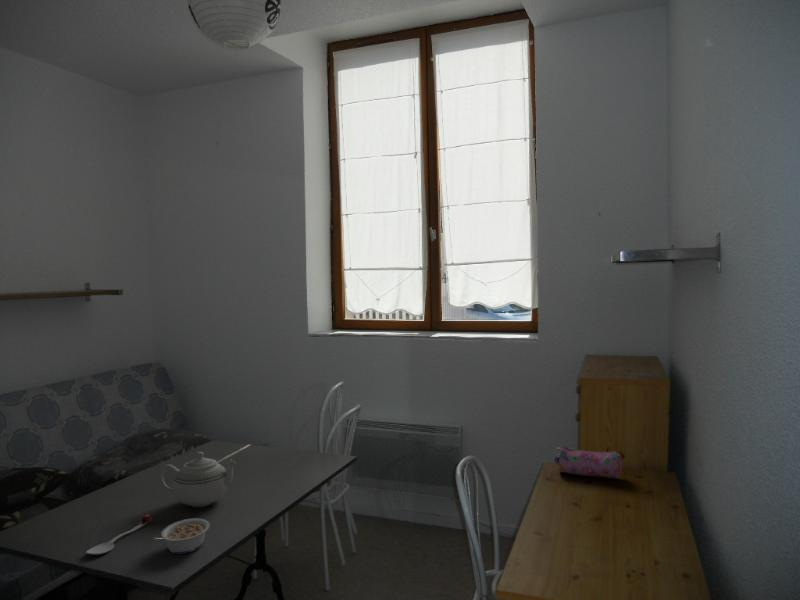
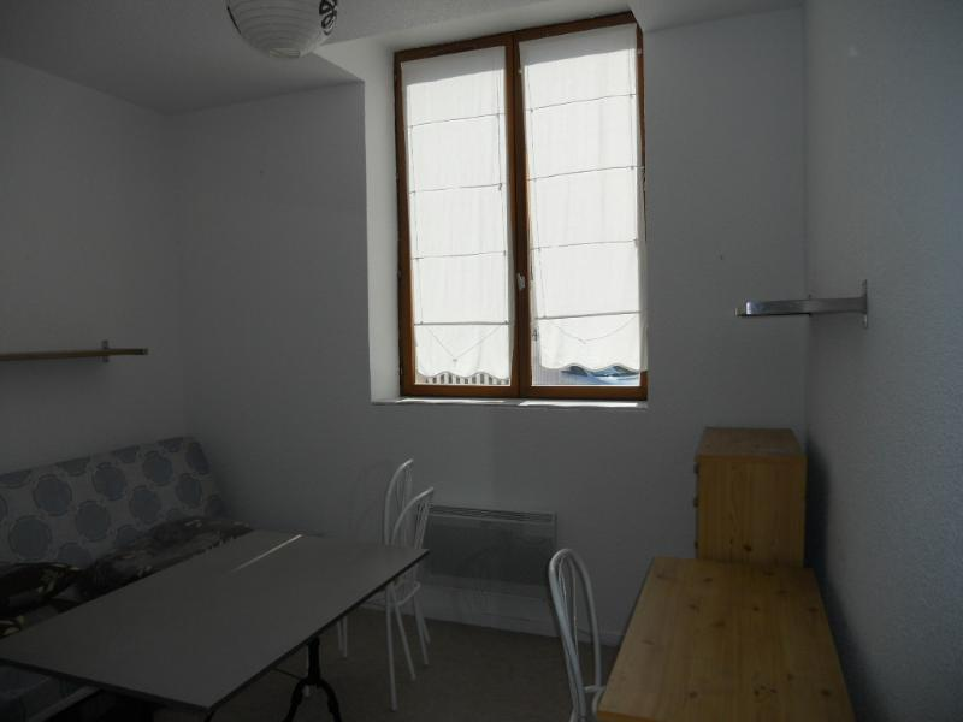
- legume [152,517,210,555]
- pencil case [554,446,623,480]
- spoon [85,512,154,556]
- teapot [159,451,237,508]
